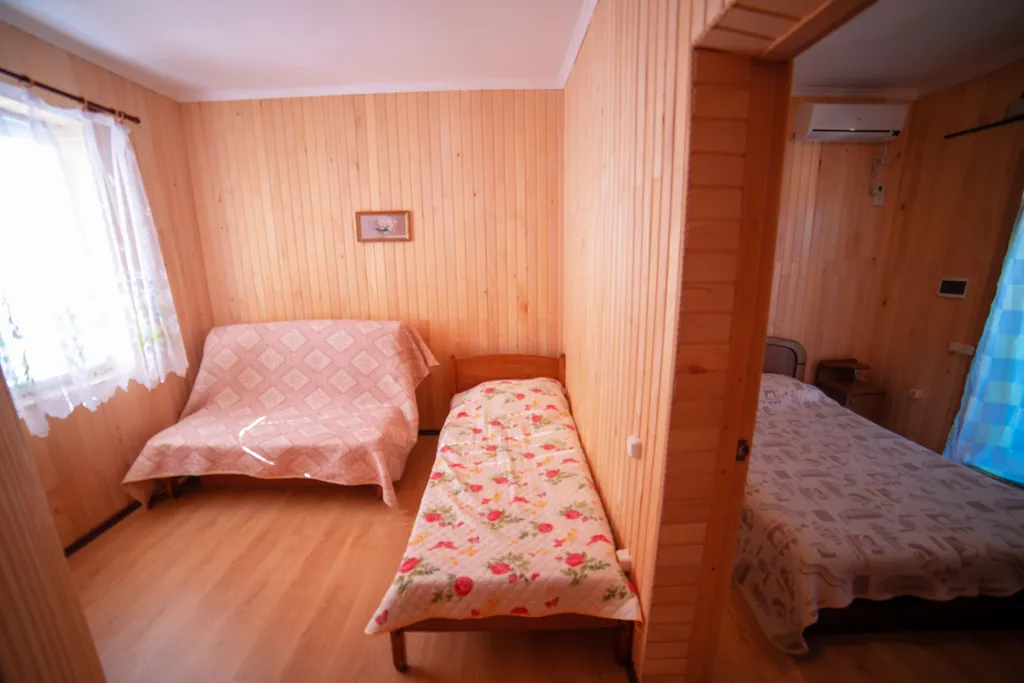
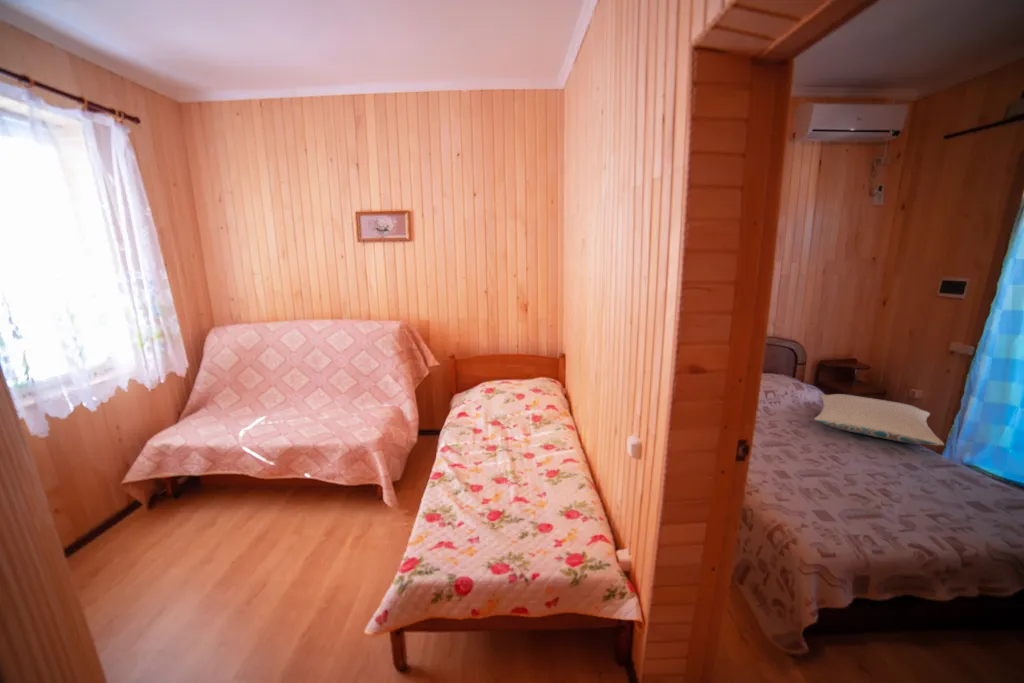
+ pillow [813,393,945,447]
